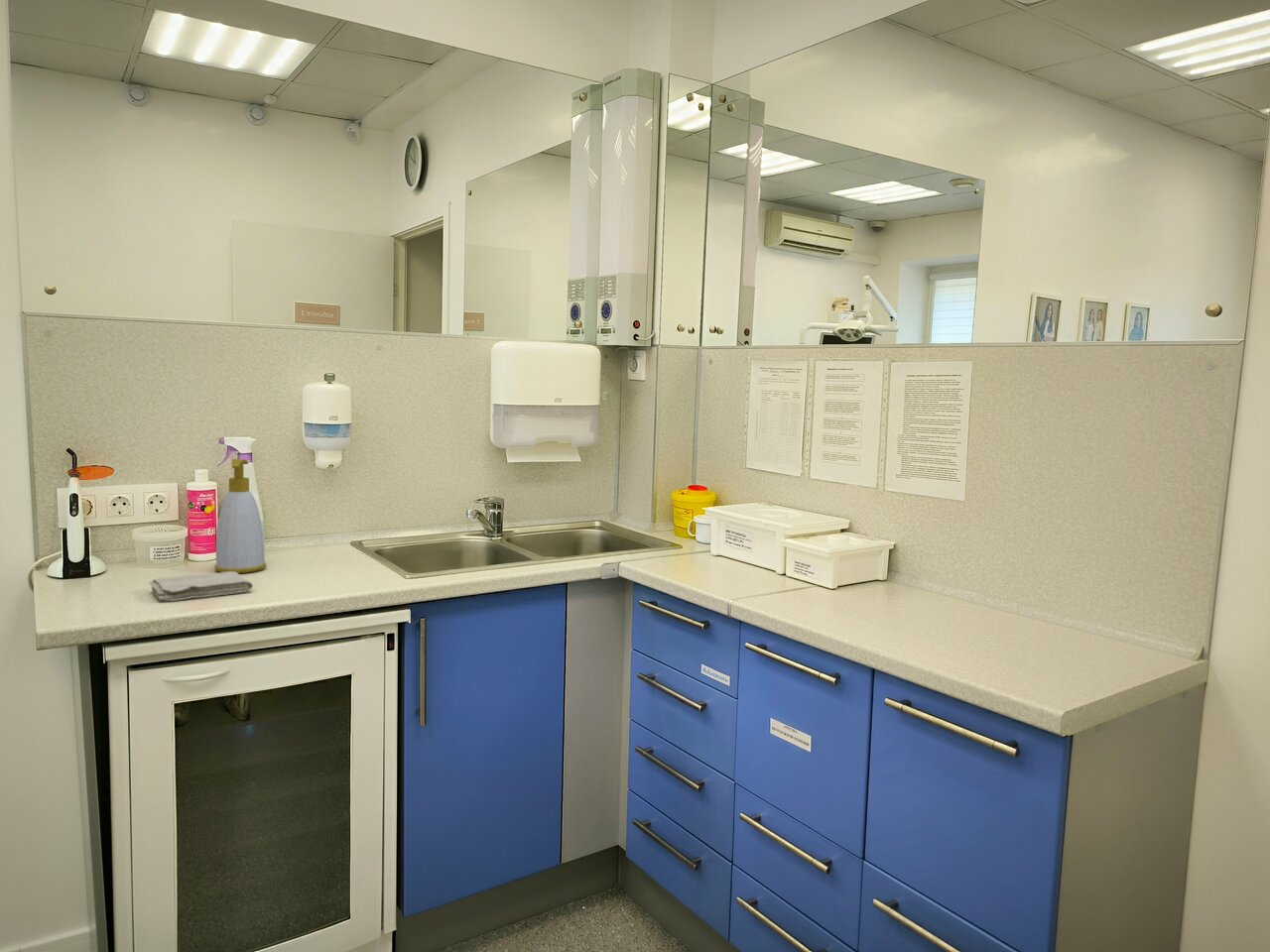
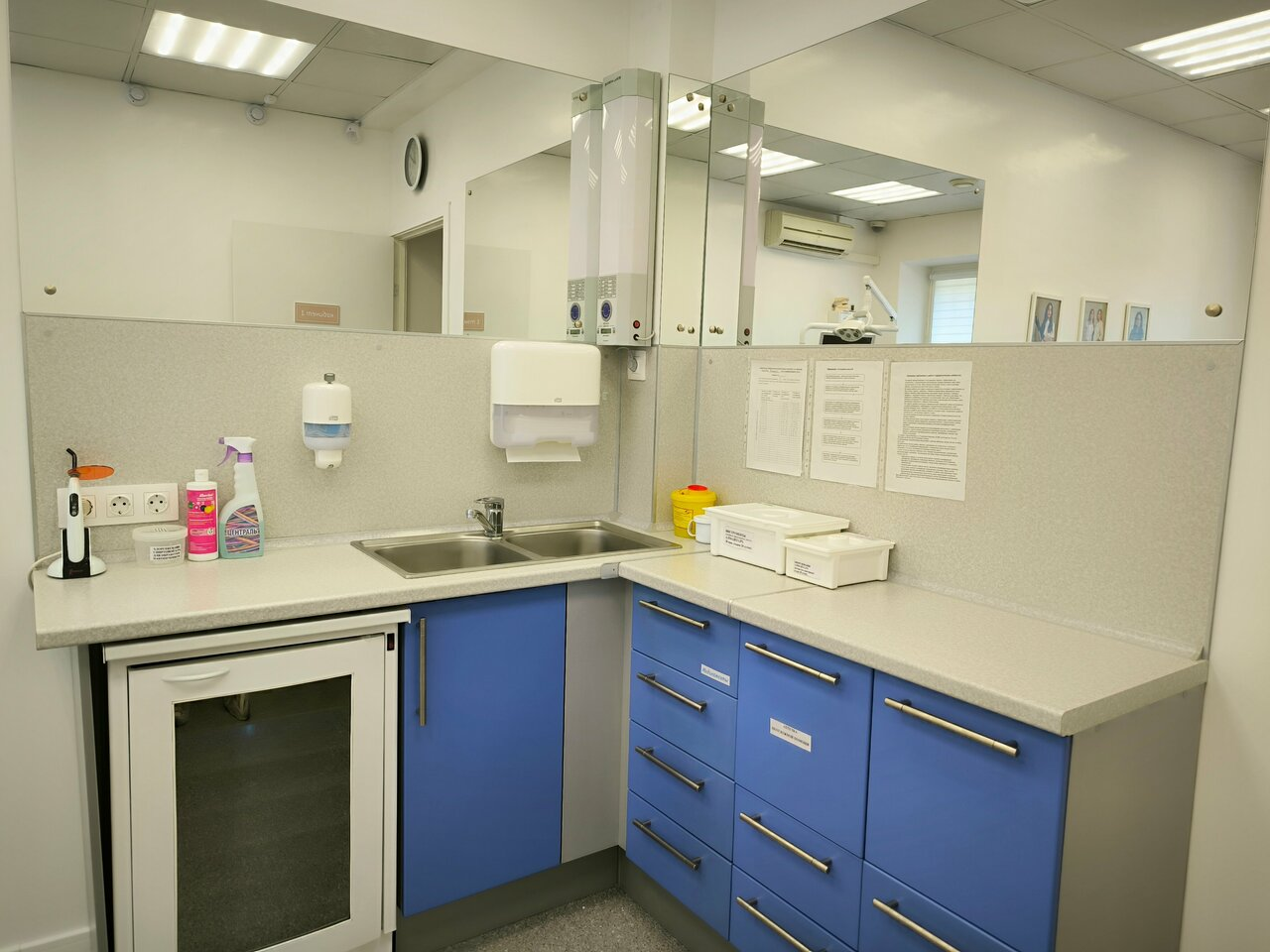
- soap bottle [213,458,267,574]
- washcloth [148,572,254,602]
